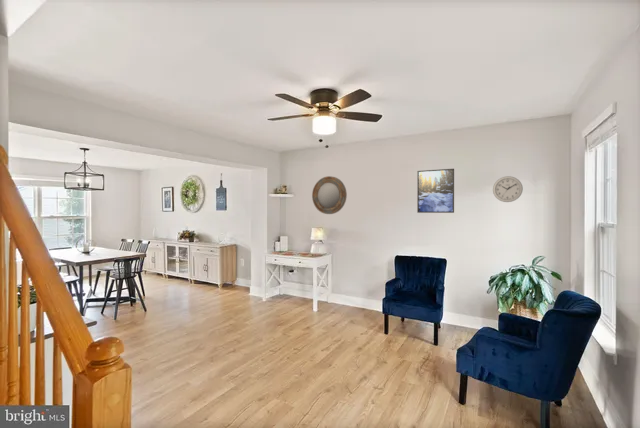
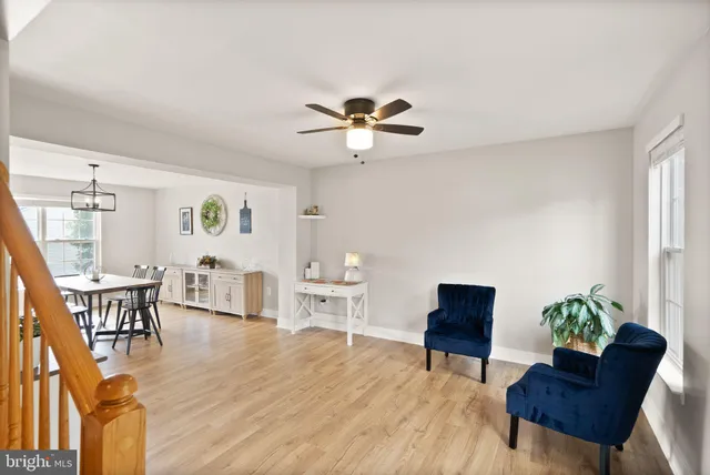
- home mirror [311,175,348,215]
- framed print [416,168,455,214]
- wall clock [492,175,524,203]
